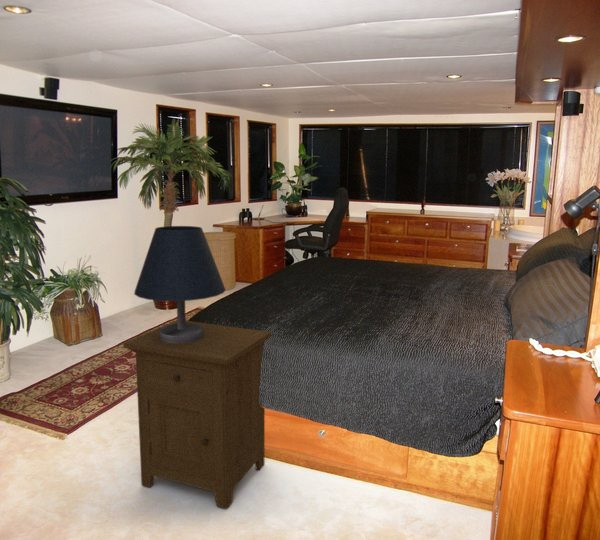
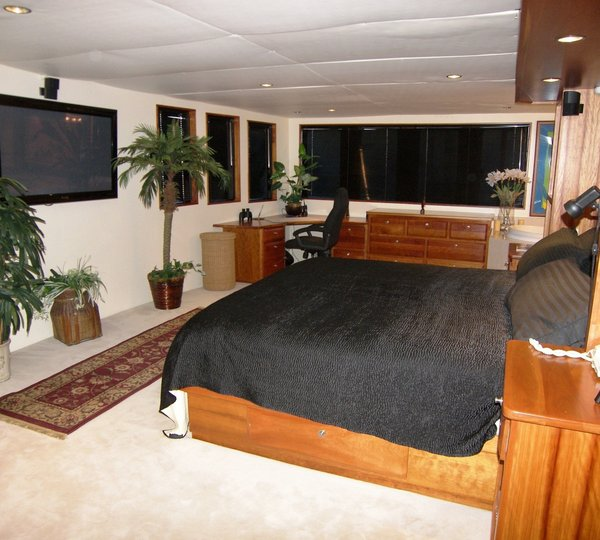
- nightstand [122,319,272,510]
- table lamp [133,225,227,343]
